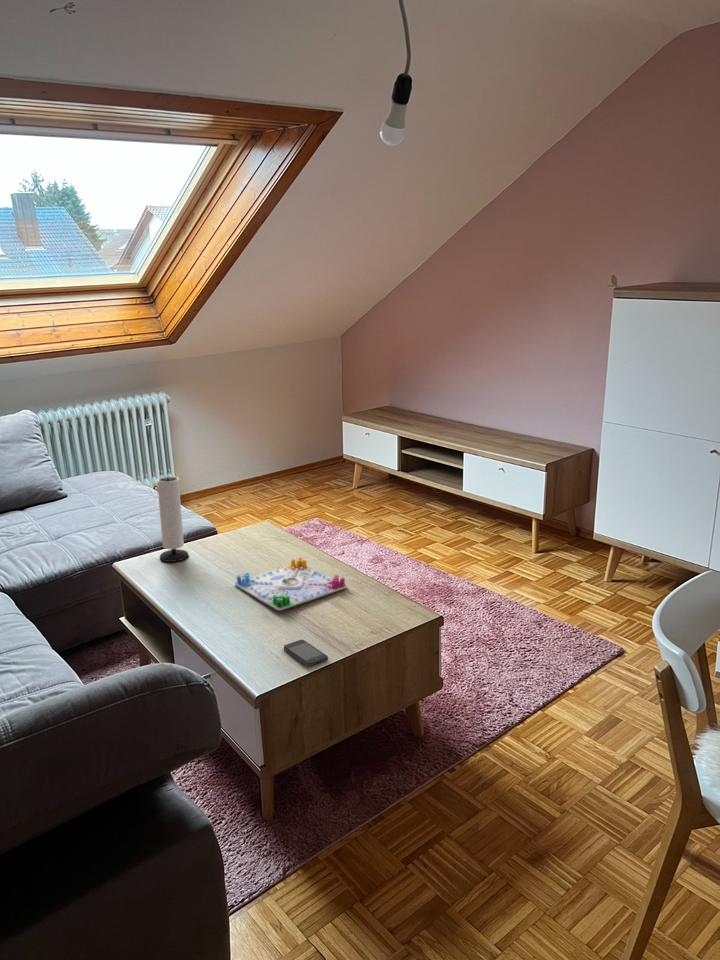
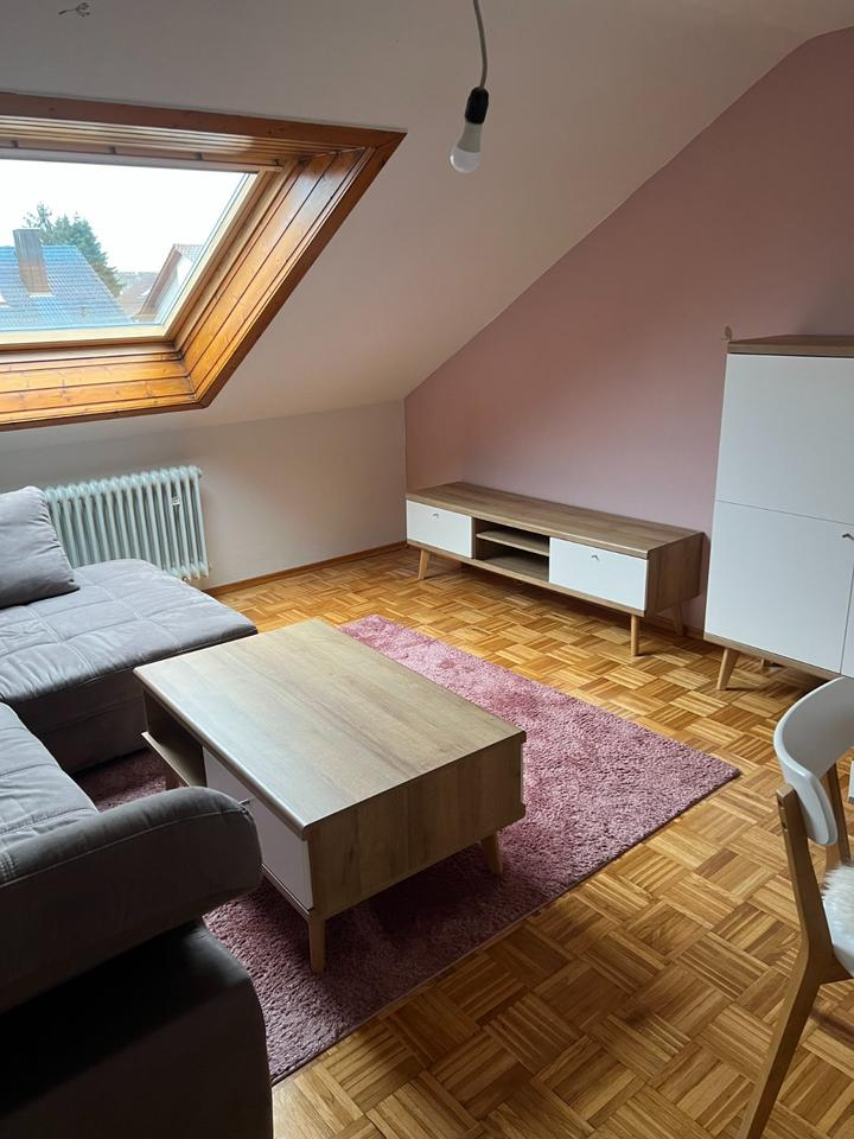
- speaker [156,476,190,563]
- smartphone [283,639,329,668]
- board game [234,556,348,611]
